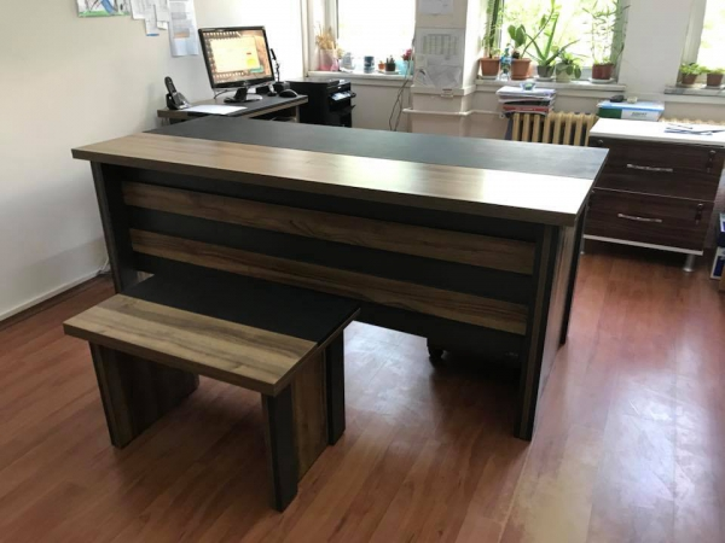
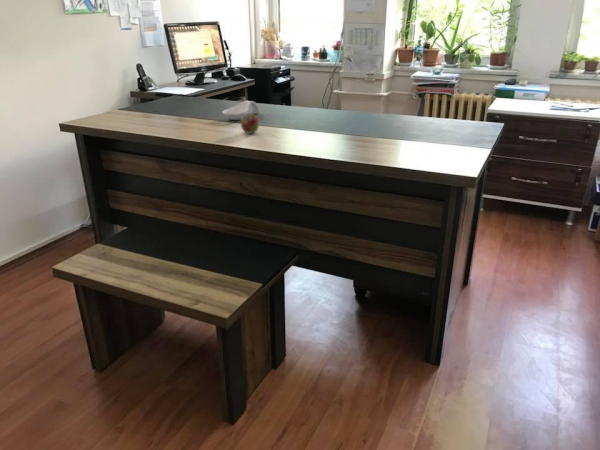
+ spoon rest [221,100,261,121]
+ fruit [240,113,260,135]
